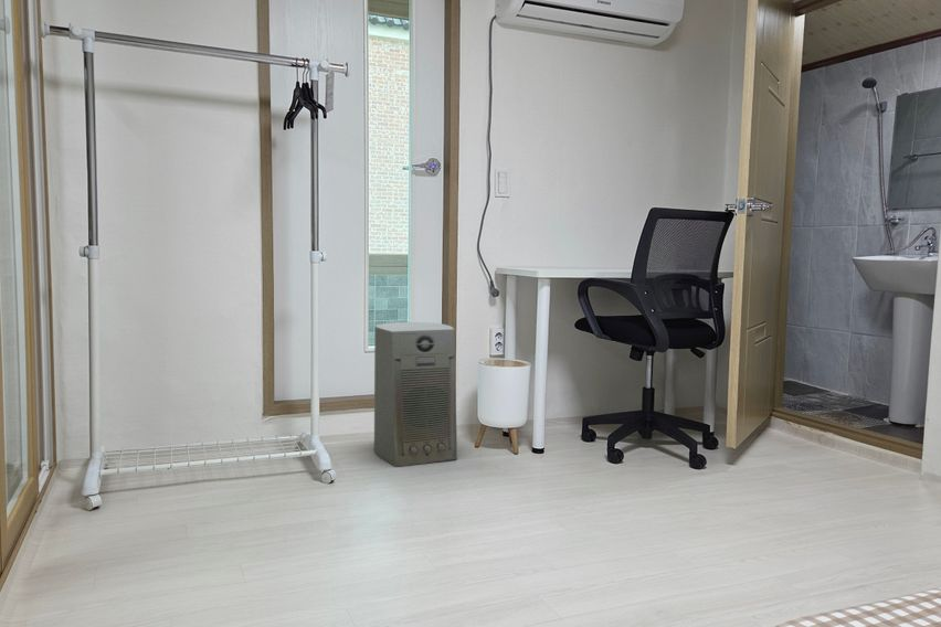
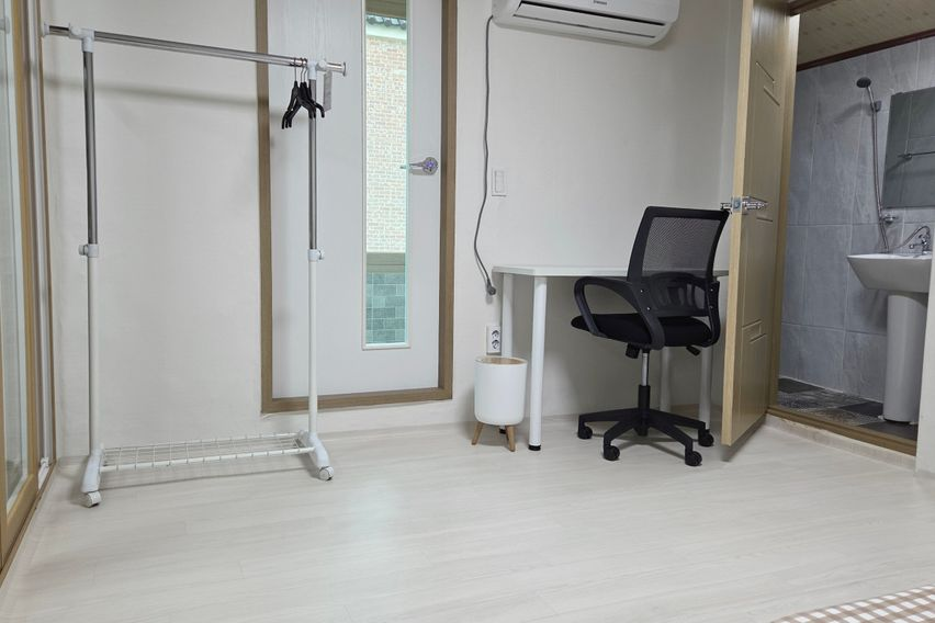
- fan [373,321,458,468]
